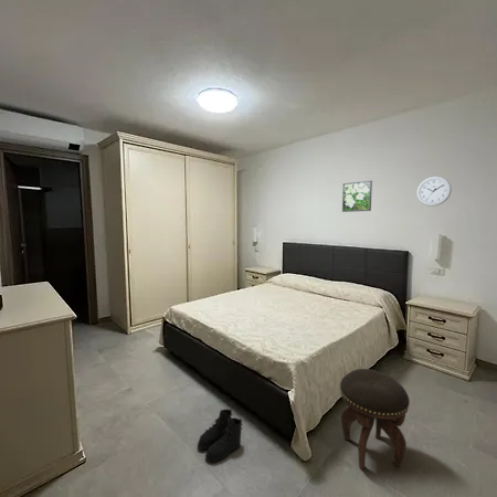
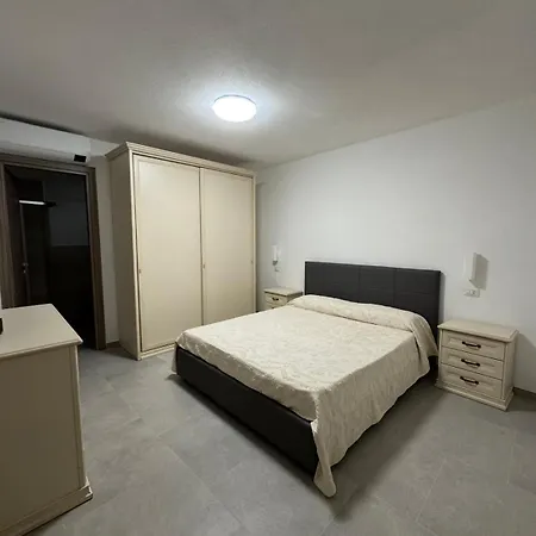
- wall clock [415,176,453,208]
- footstool [339,368,411,470]
- boots [197,408,244,463]
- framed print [341,180,373,213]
